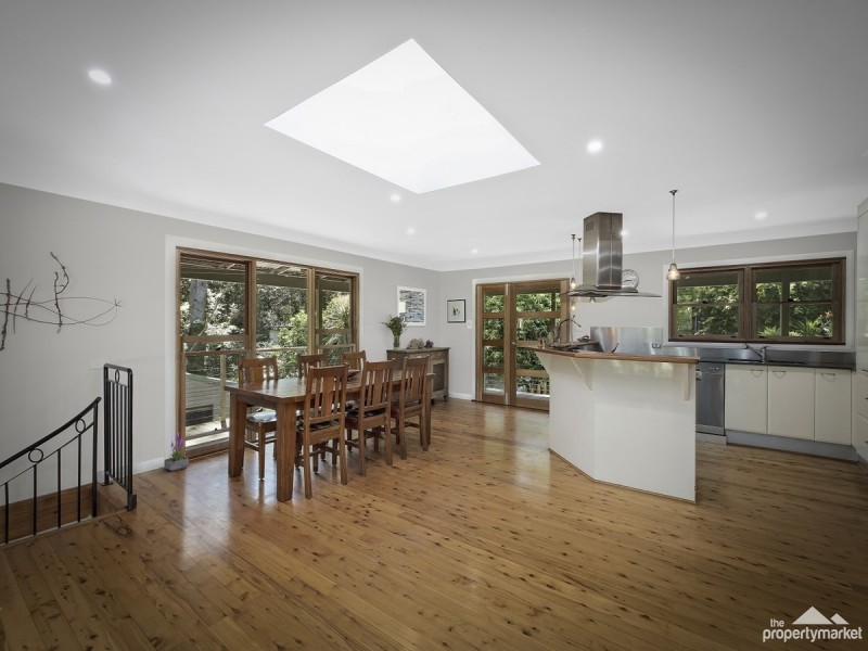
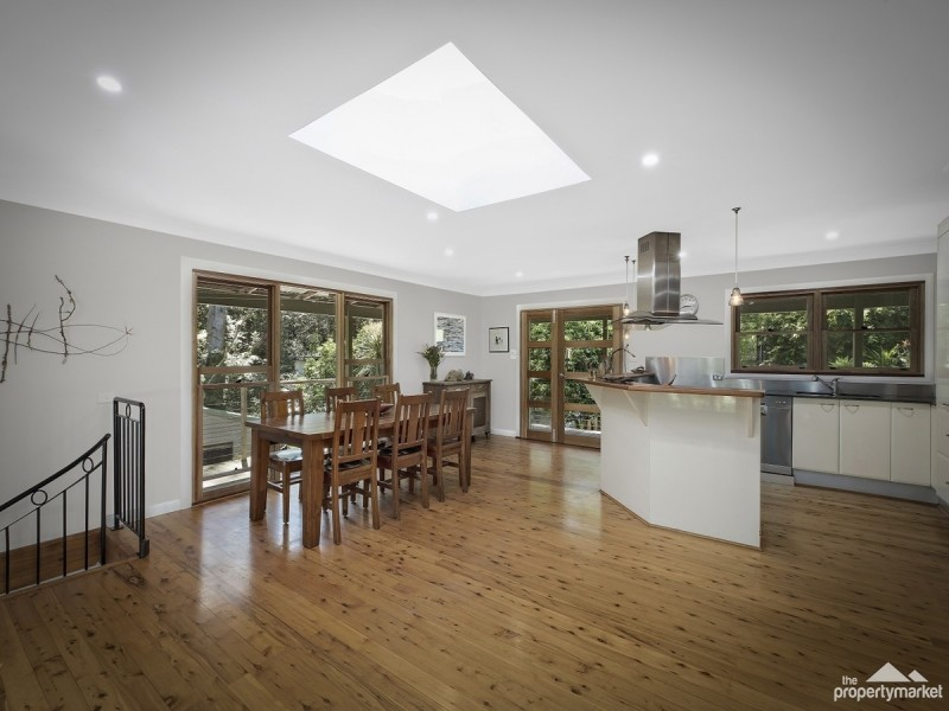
- potted plant [163,431,190,473]
